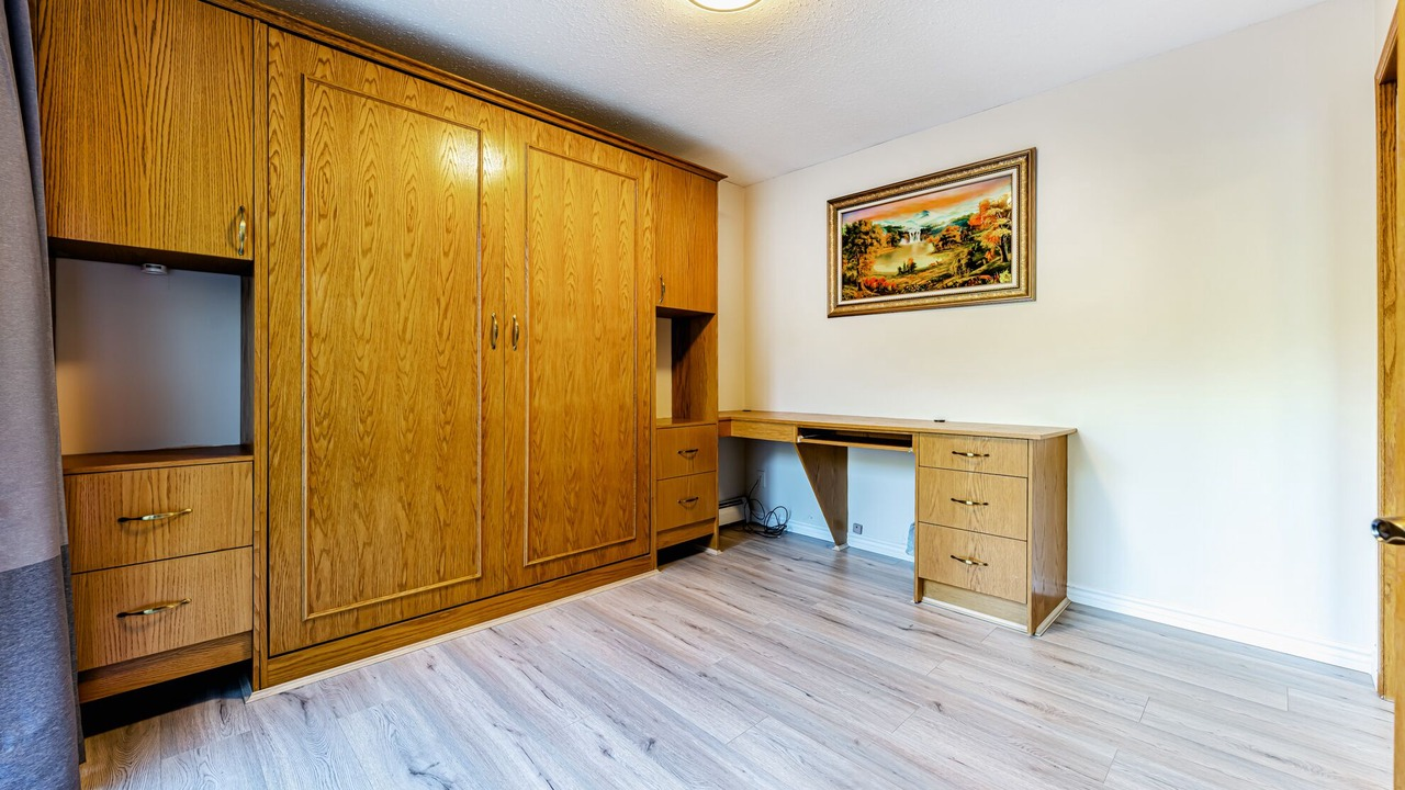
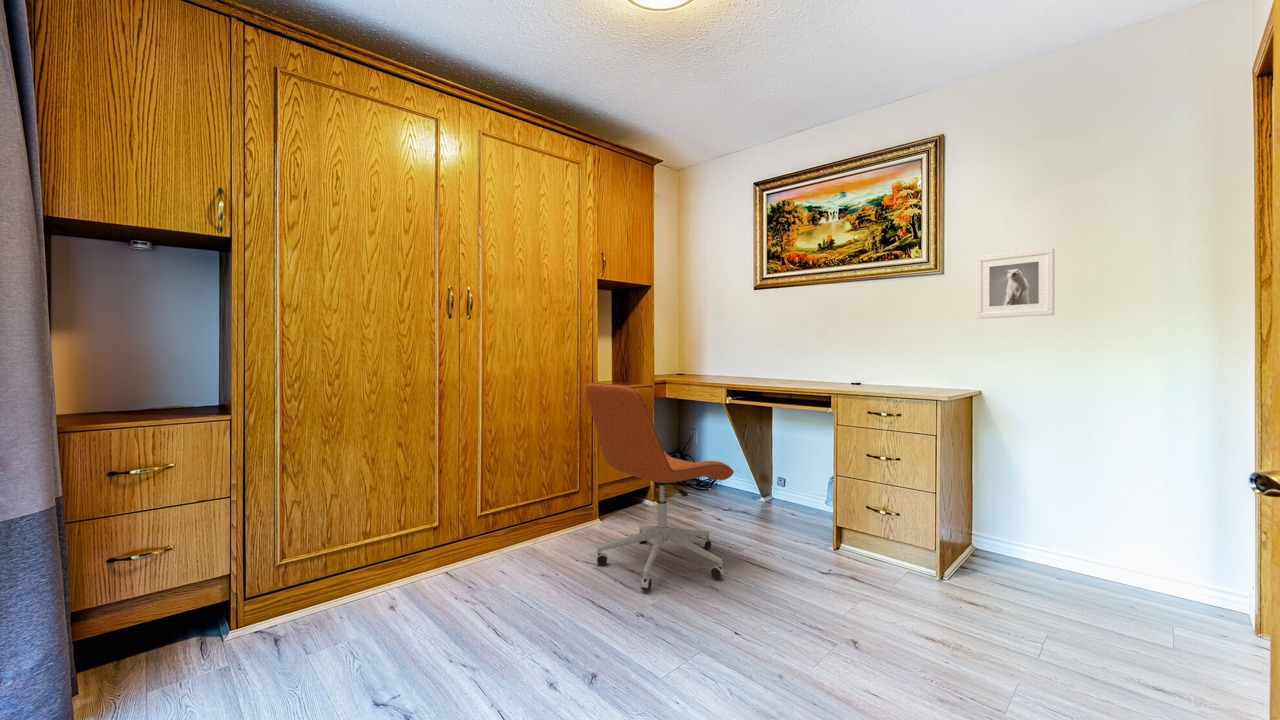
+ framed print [975,247,1055,320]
+ office chair [584,382,735,591]
